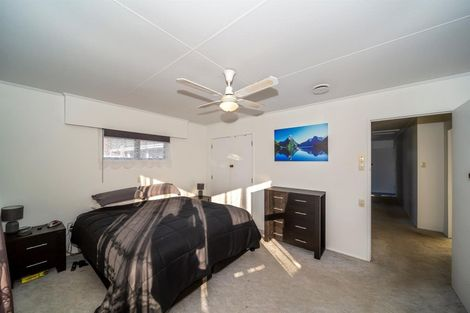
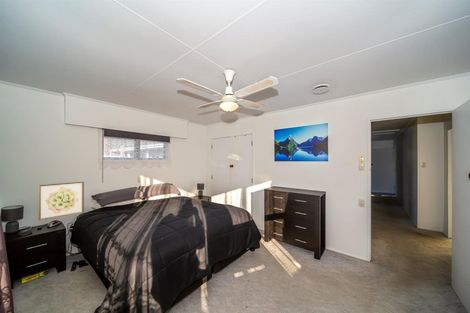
+ wall art [38,181,85,221]
